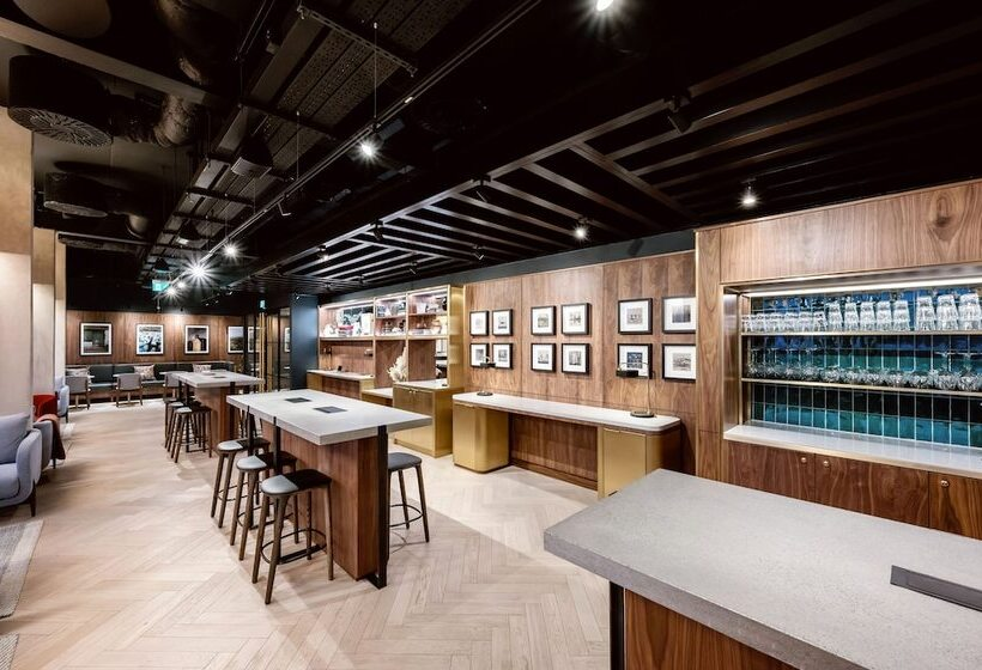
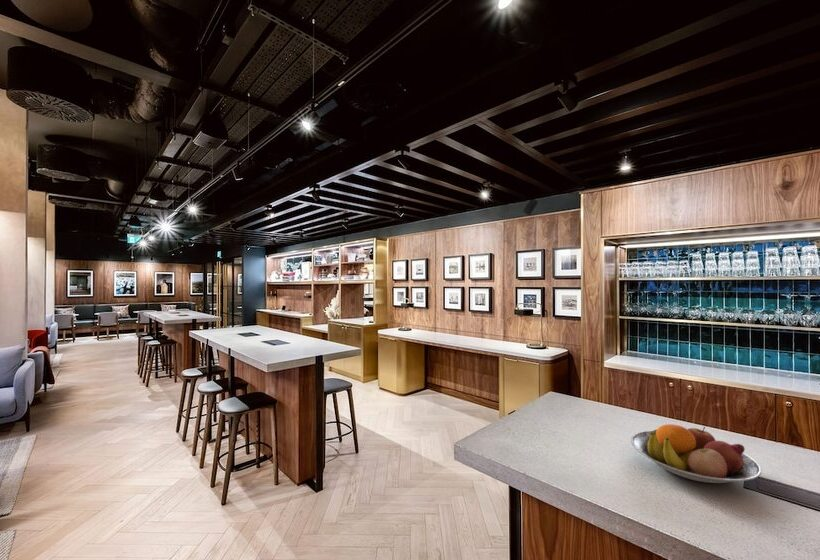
+ fruit bowl [630,423,762,484]
